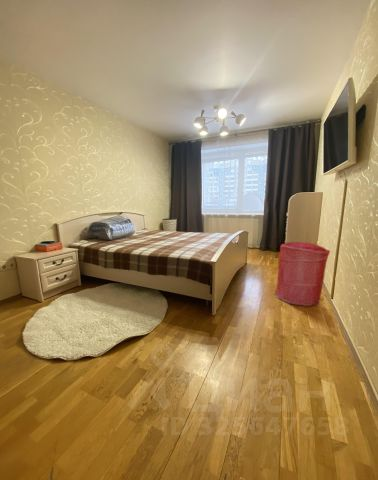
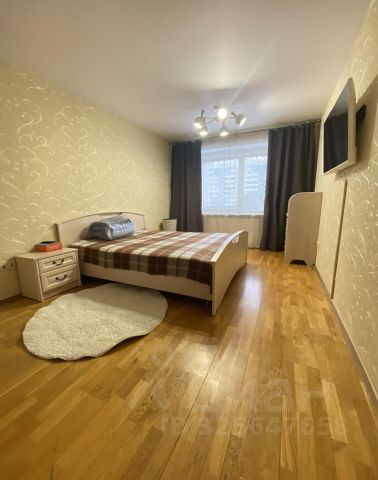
- laundry hamper [274,241,331,307]
